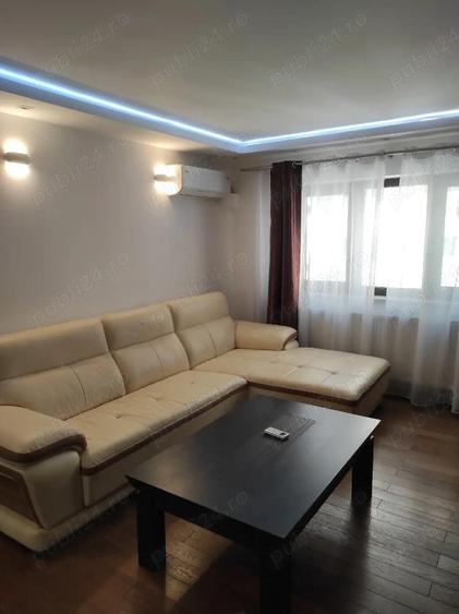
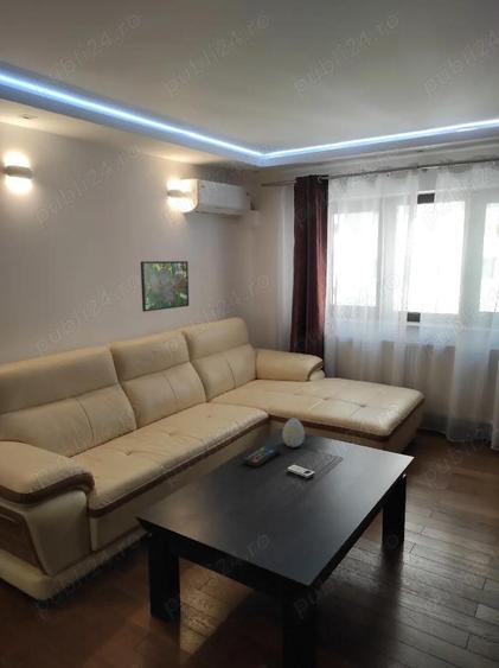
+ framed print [140,260,190,313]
+ remote control [242,445,280,469]
+ decorative egg [281,418,306,448]
